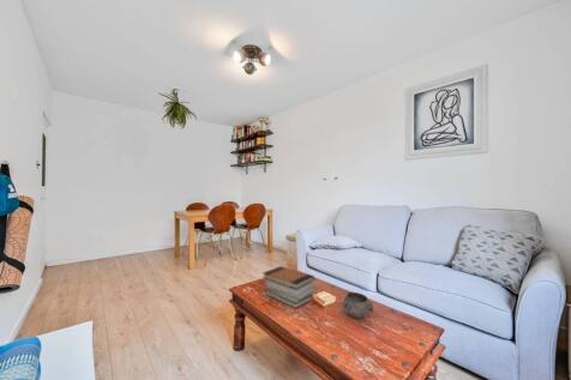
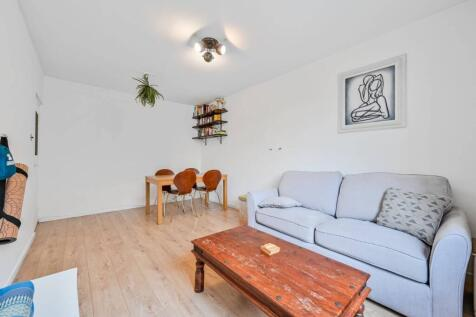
- book stack [262,265,315,309]
- decorative bowl [342,291,374,319]
